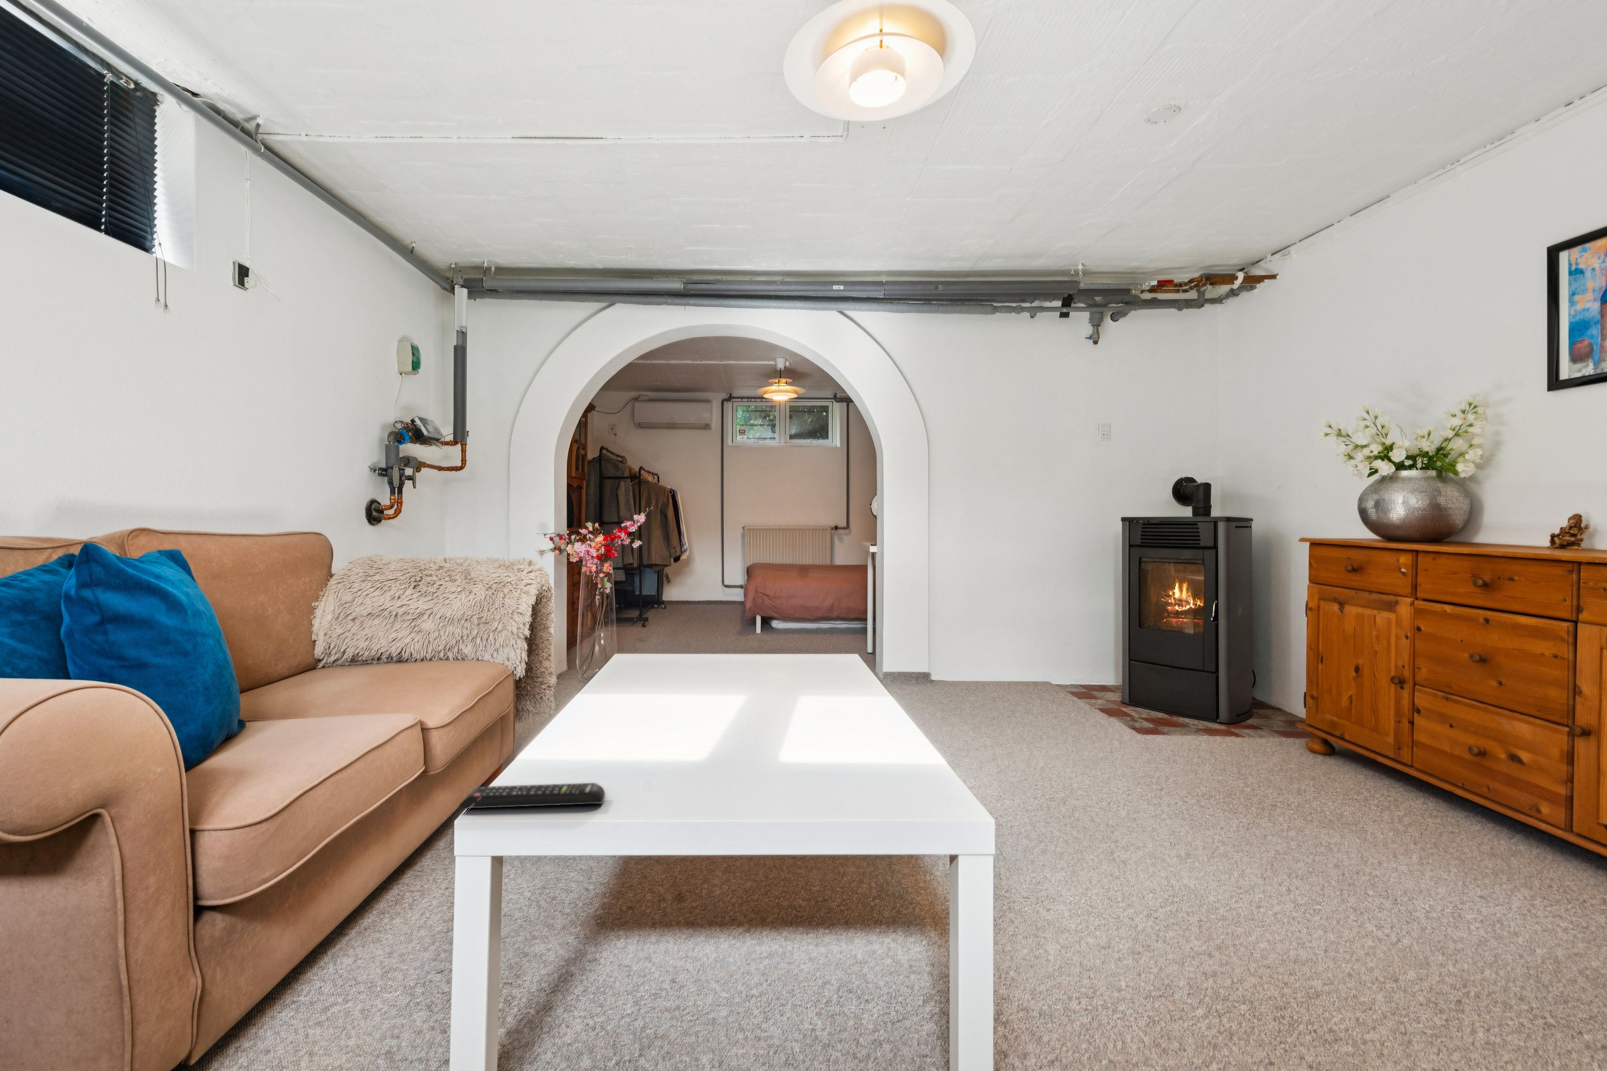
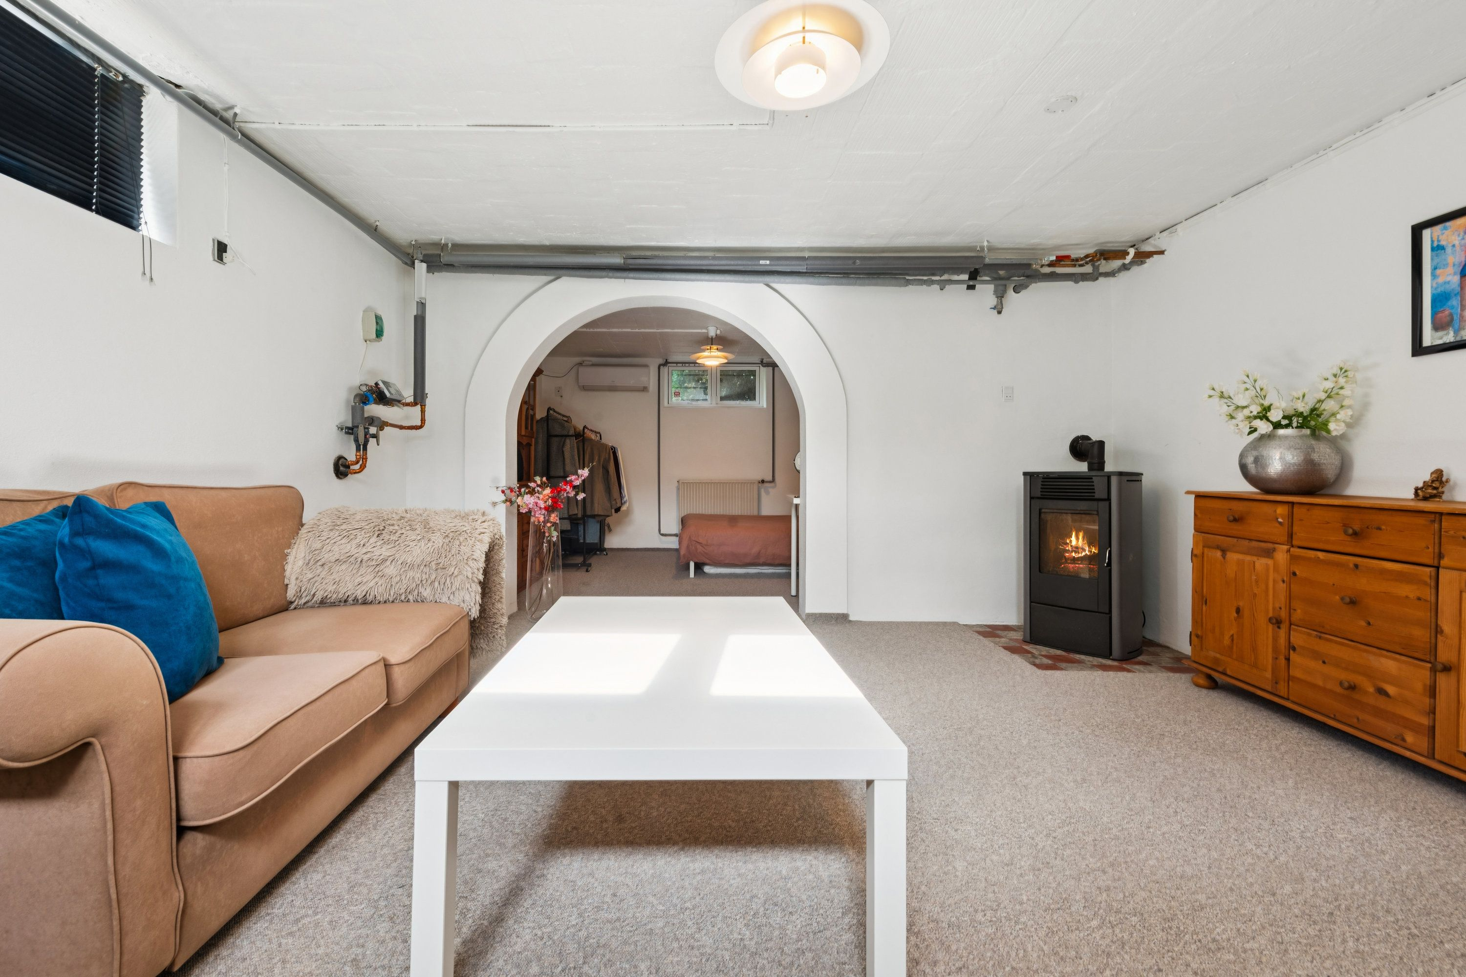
- remote control [458,783,606,809]
